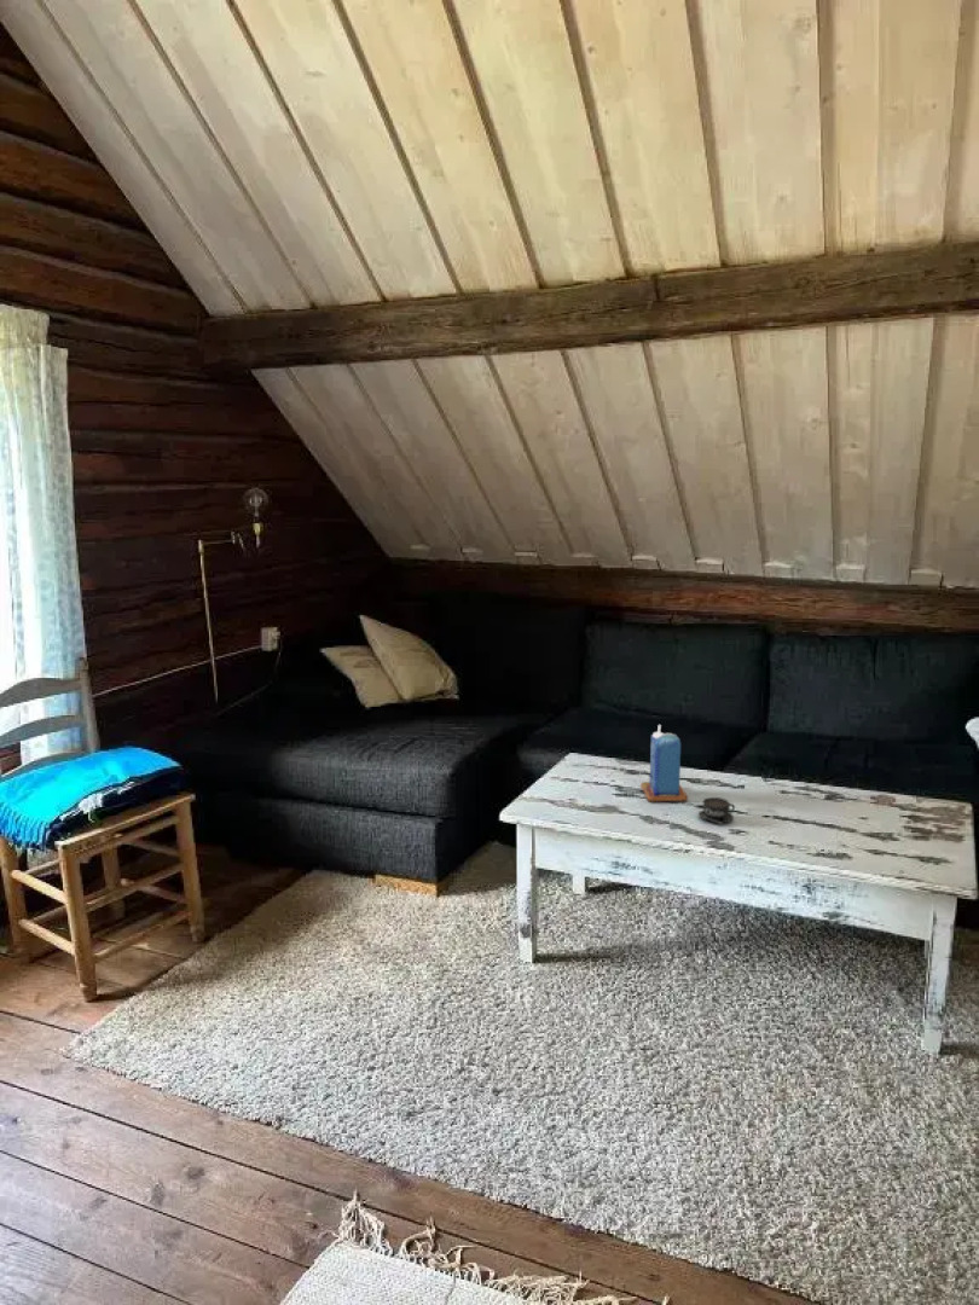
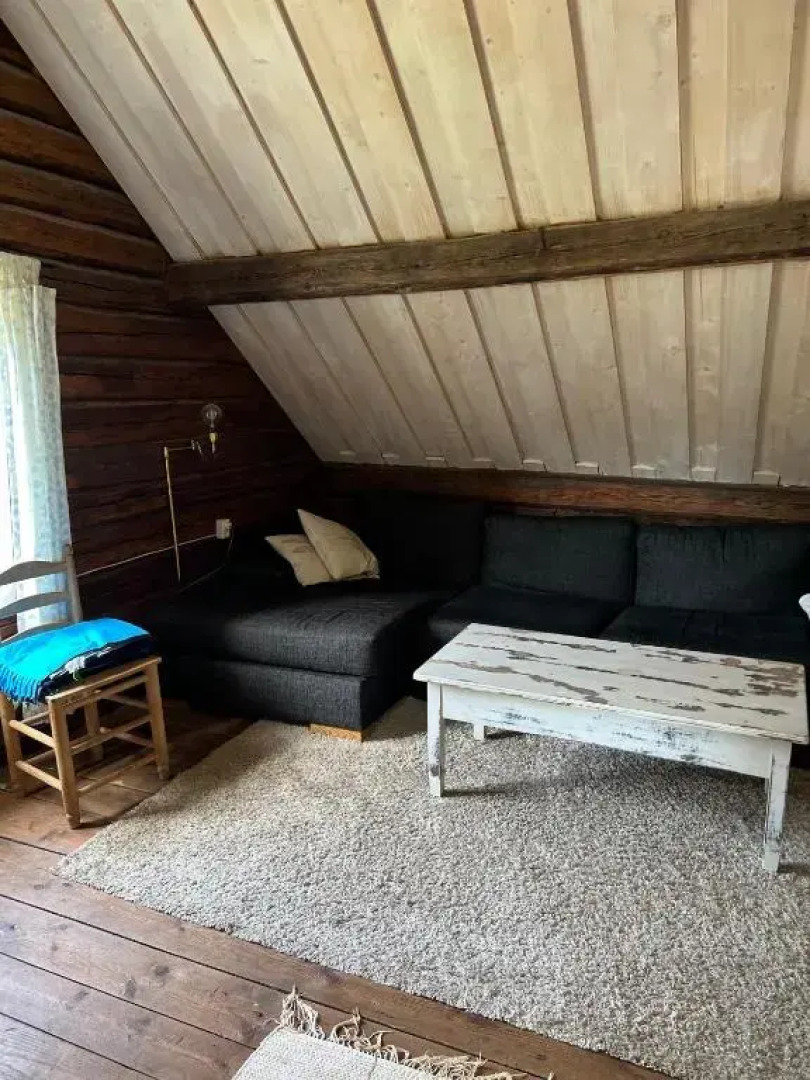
- candle [639,724,689,804]
- teacup [697,796,736,825]
